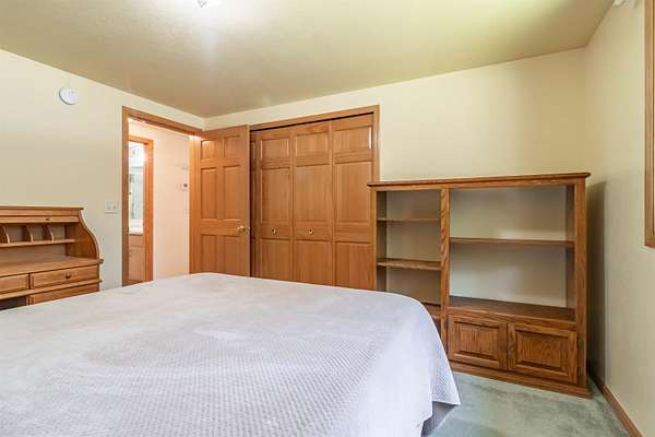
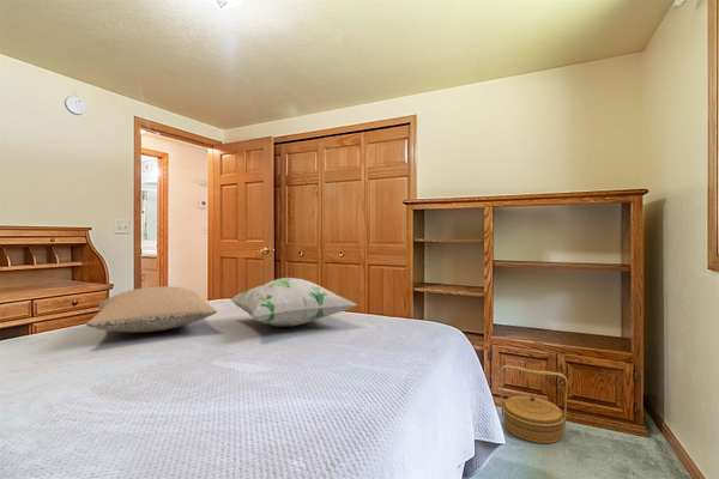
+ decorative pillow [229,277,358,328]
+ pillow [85,285,218,333]
+ basket [499,364,569,444]
